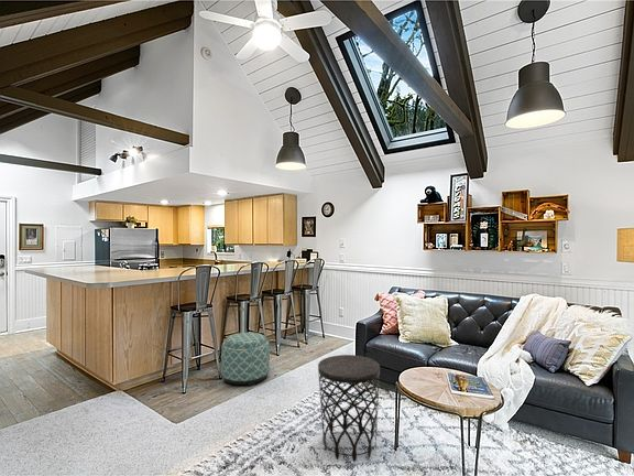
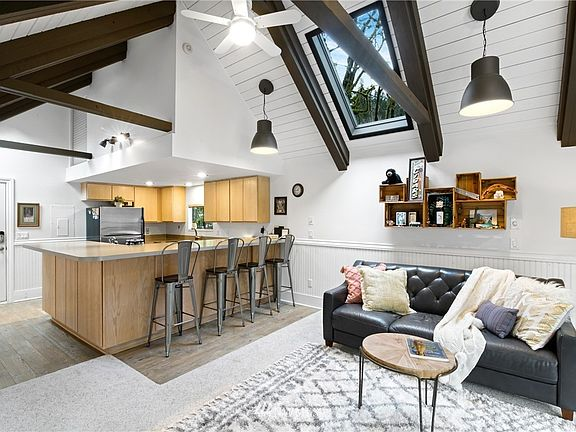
- side table [317,354,381,463]
- ottoman [220,332,271,388]
